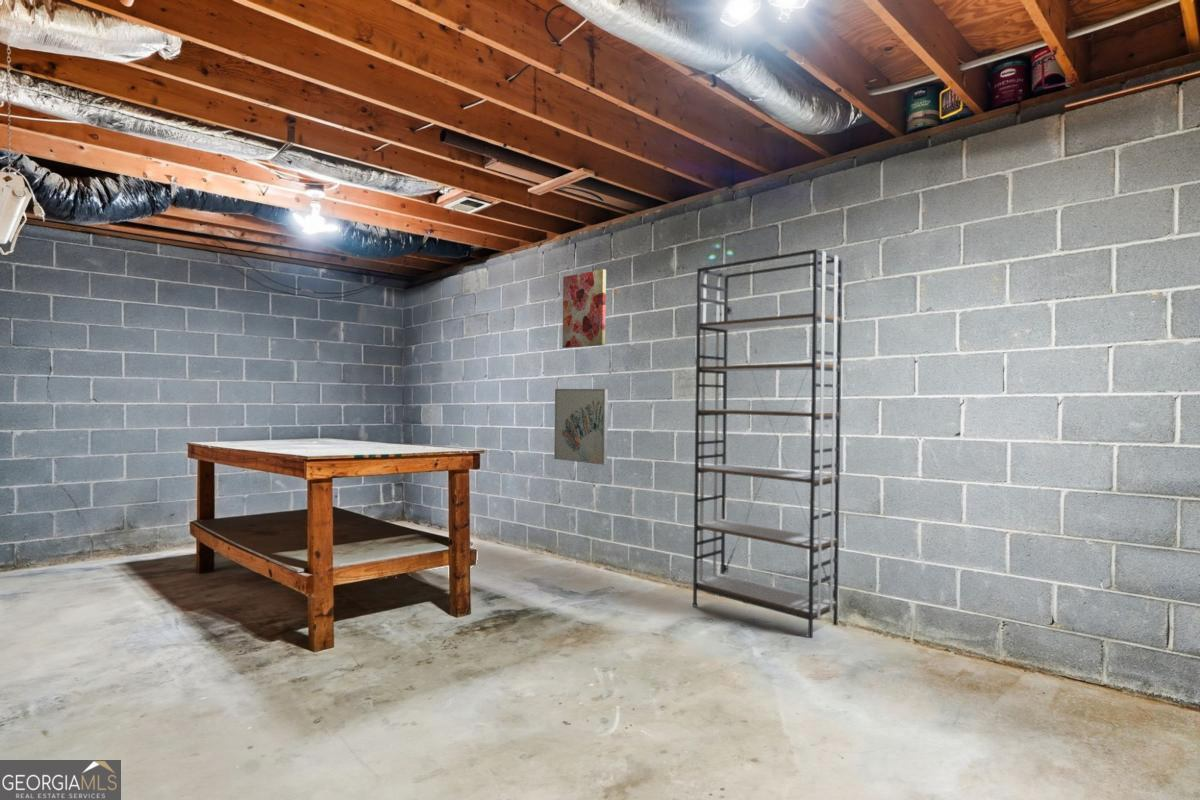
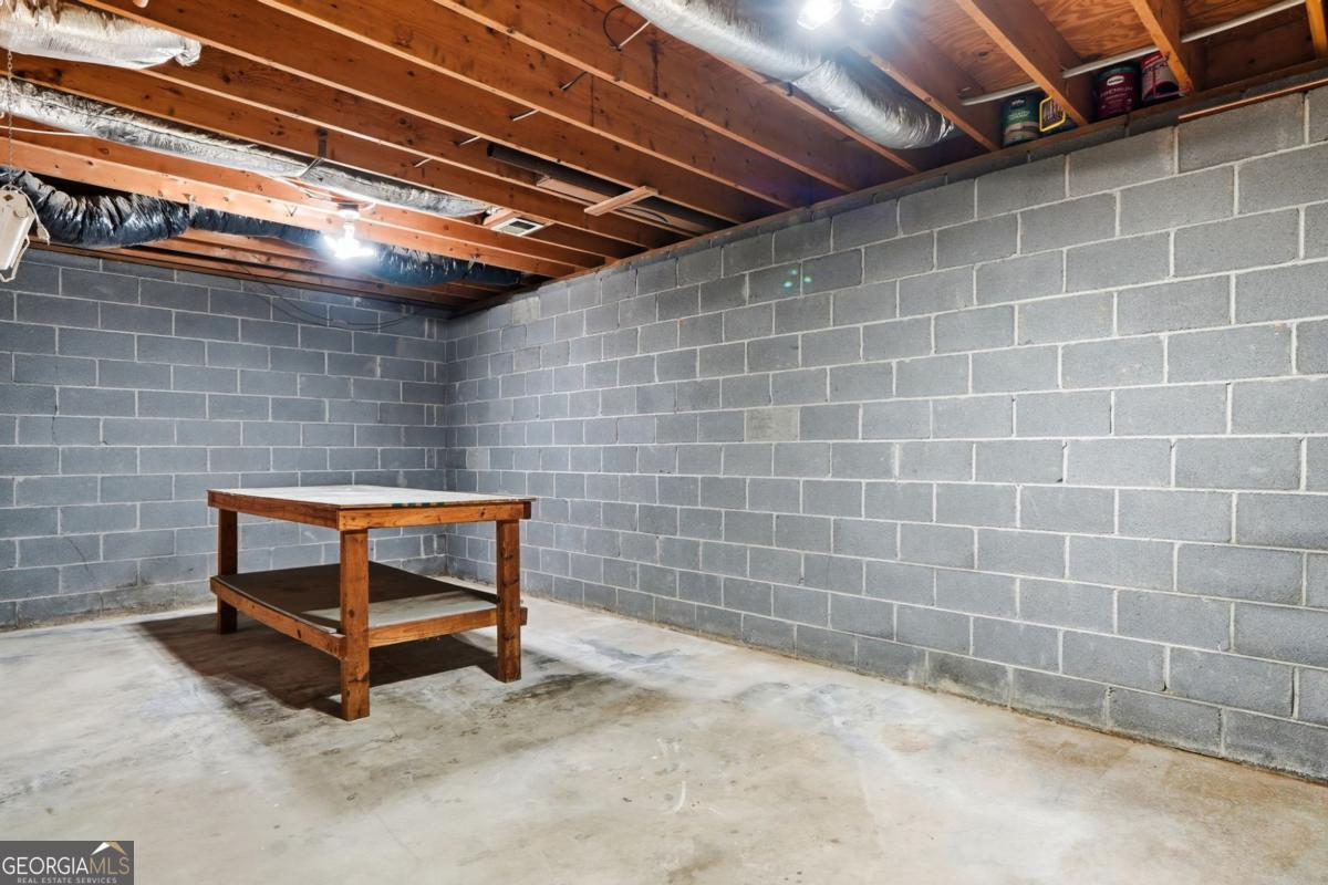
- wall art [561,268,607,349]
- shelving unit [691,248,844,639]
- wall art [553,388,609,466]
